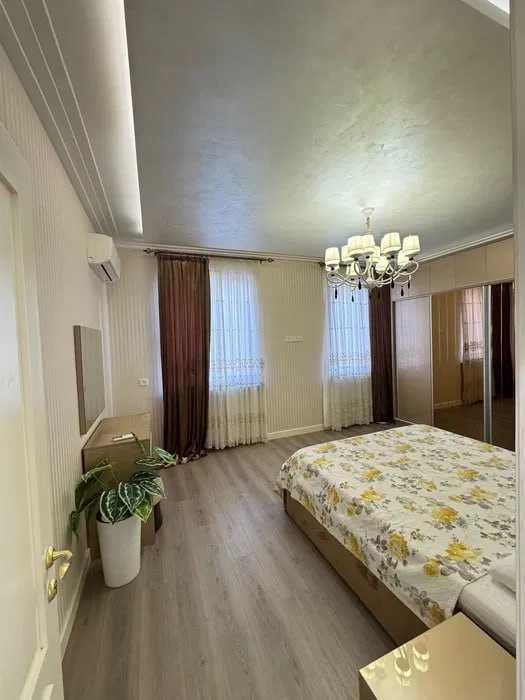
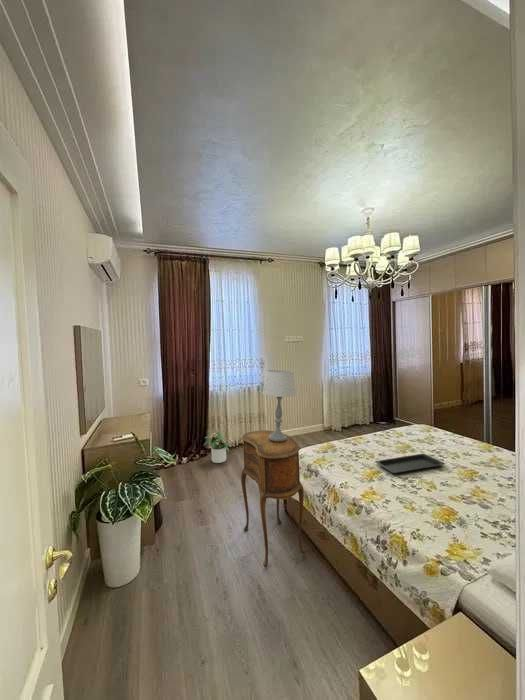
+ potted plant [203,430,230,464]
+ side table [240,429,306,568]
+ table lamp [261,369,298,442]
+ serving tray [374,453,446,475]
